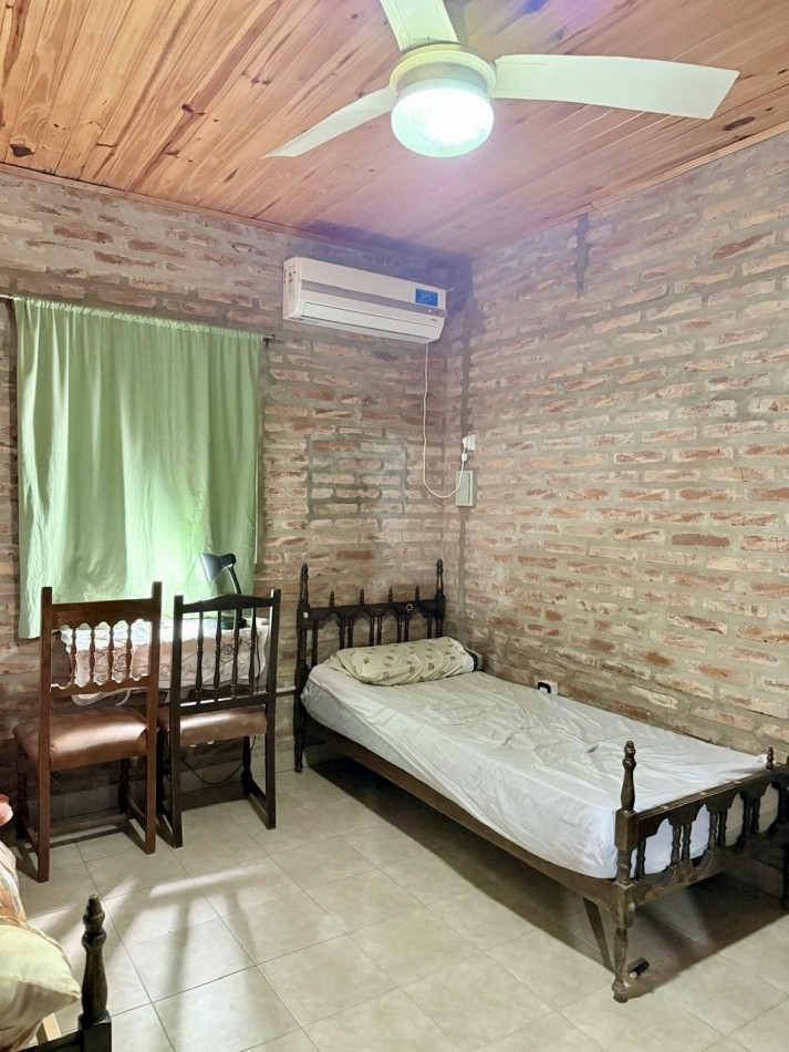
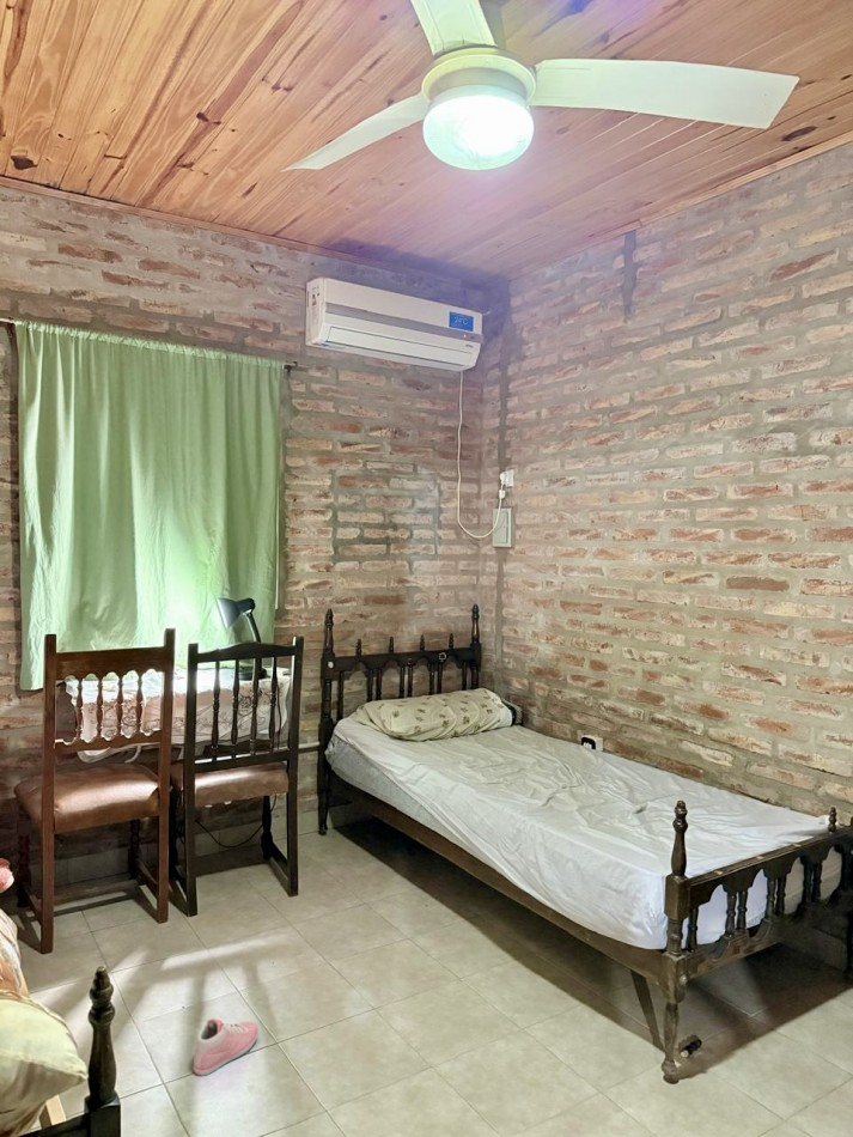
+ sneaker [193,1017,260,1077]
